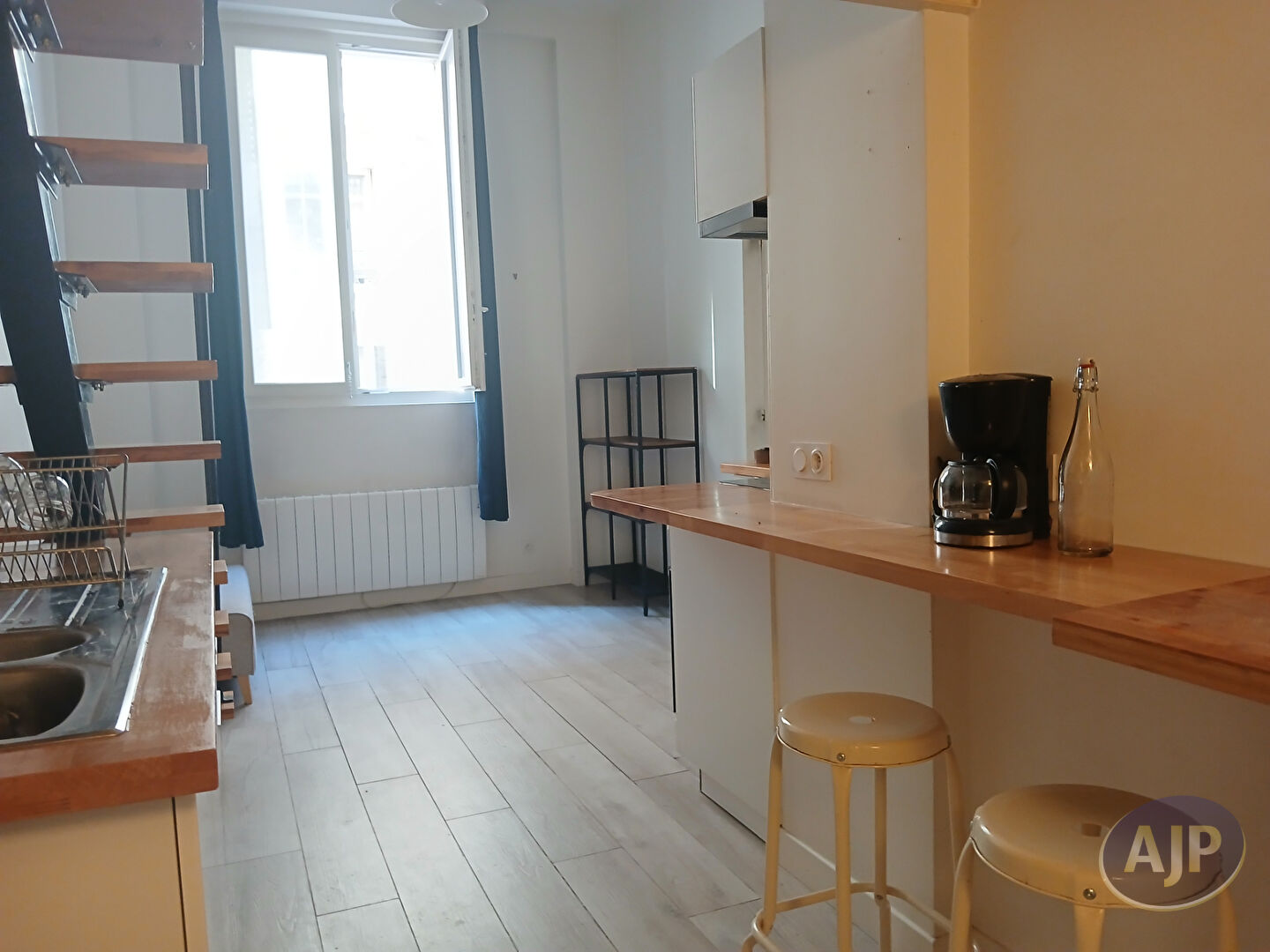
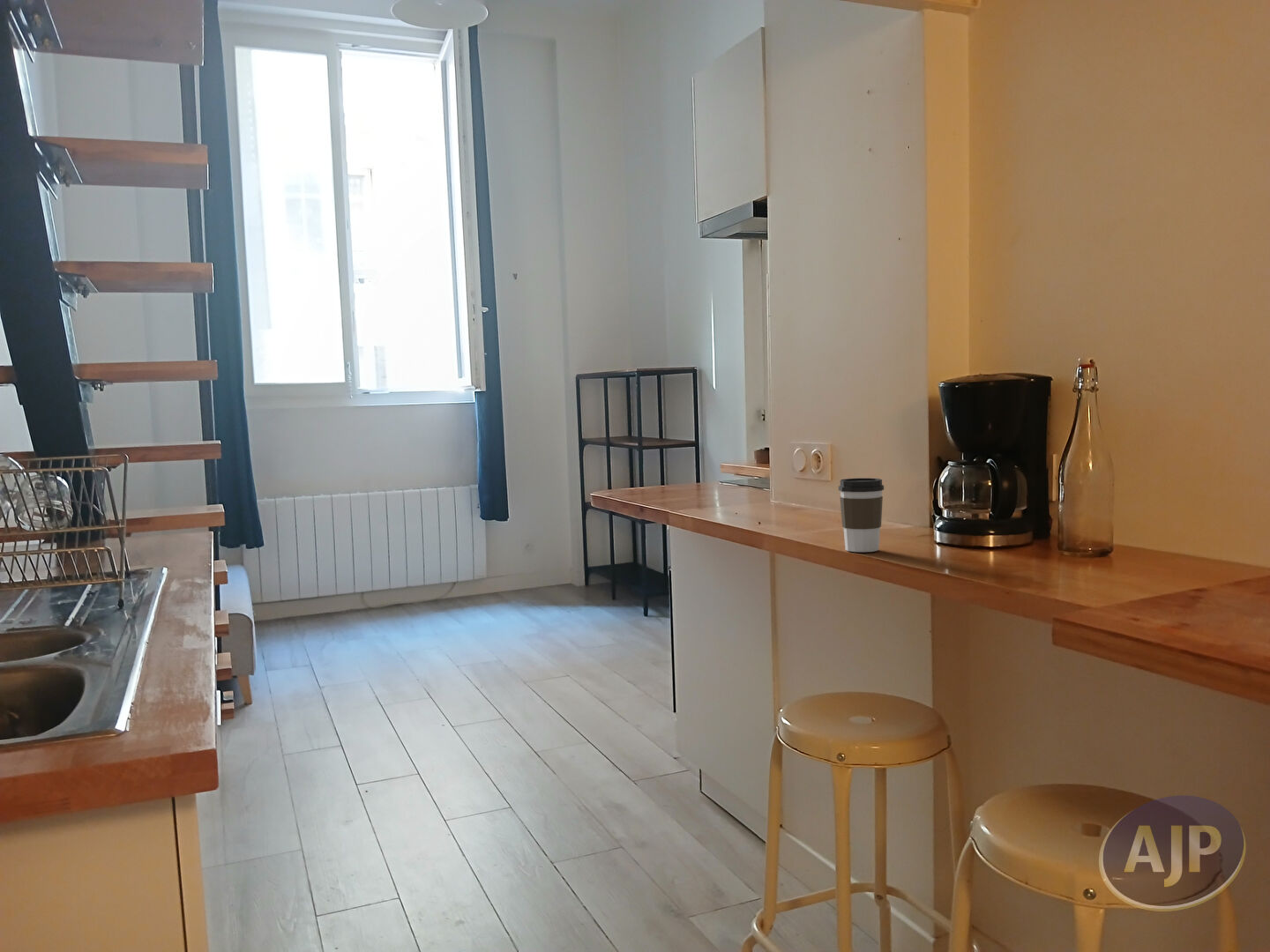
+ coffee cup [838,477,885,553]
